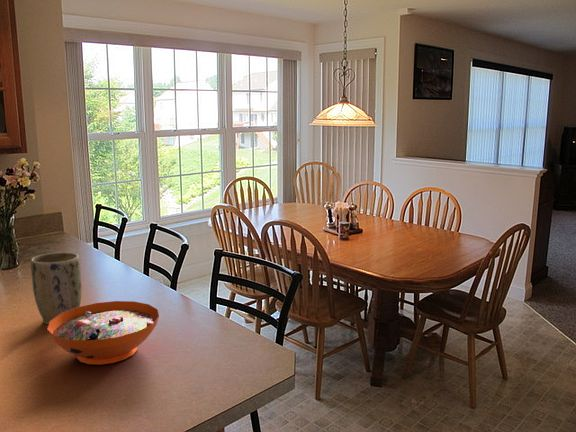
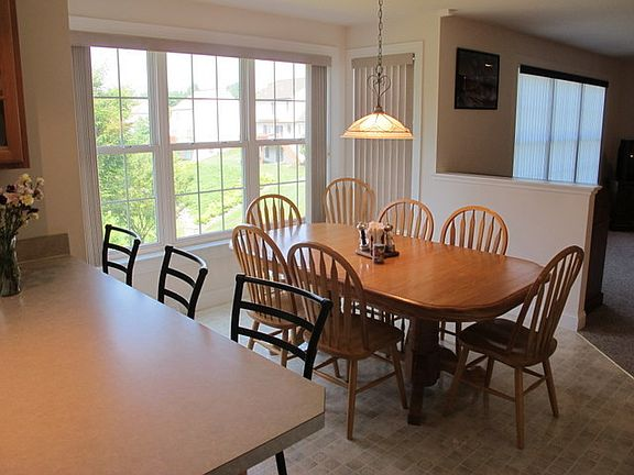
- decorative bowl [46,300,160,365]
- plant pot [30,251,83,326]
